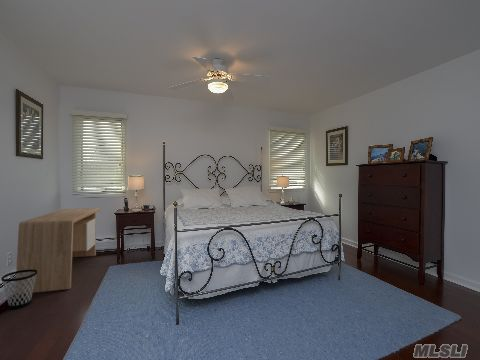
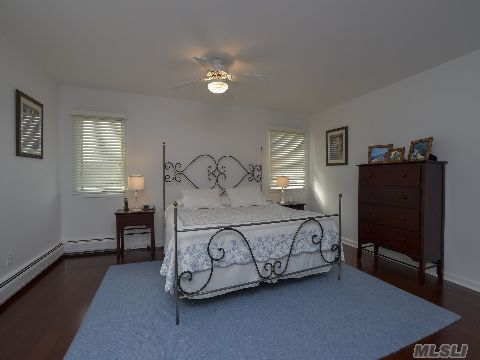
- wastebasket [0,269,37,310]
- desk [15,207,101,295]
